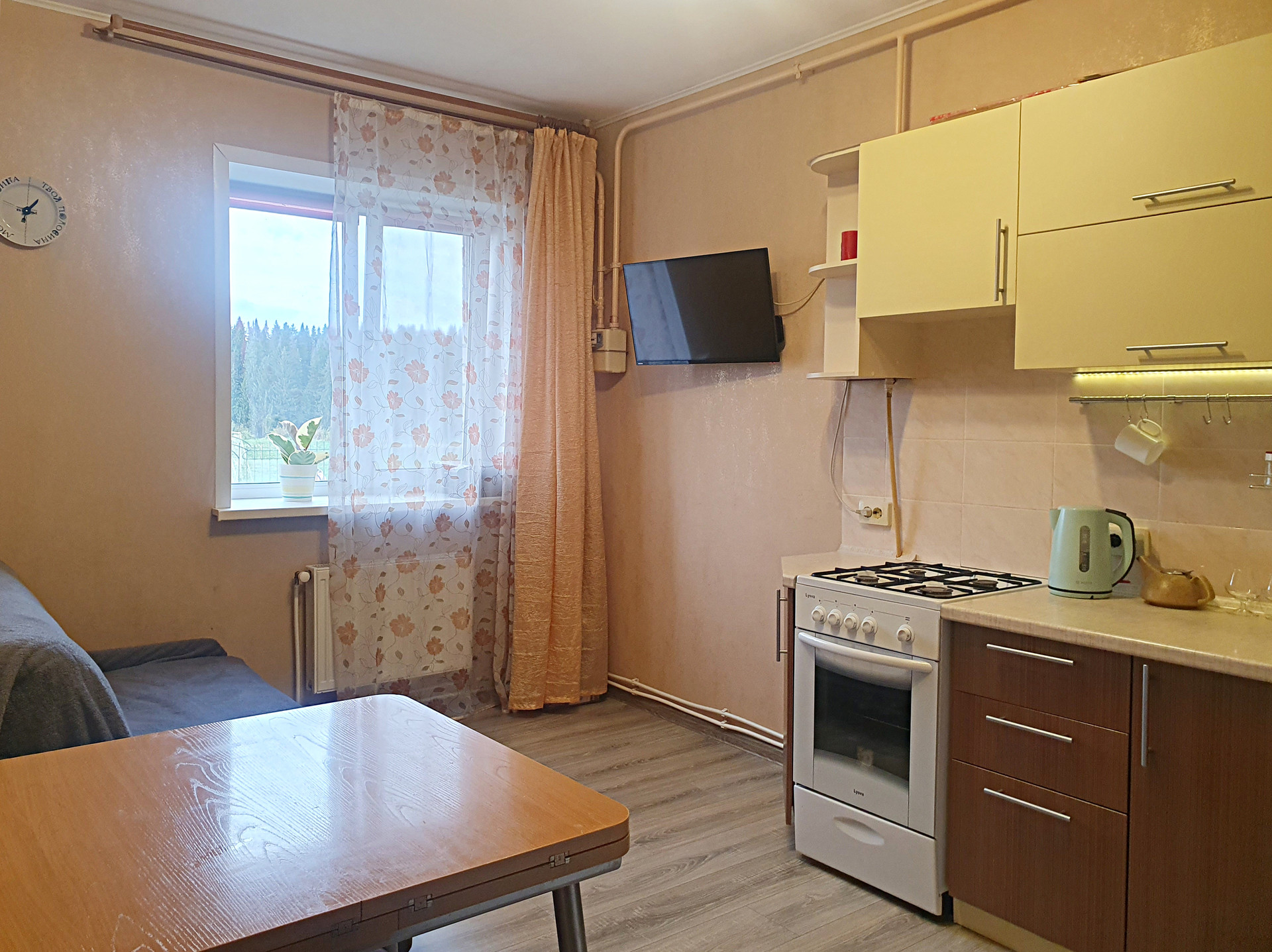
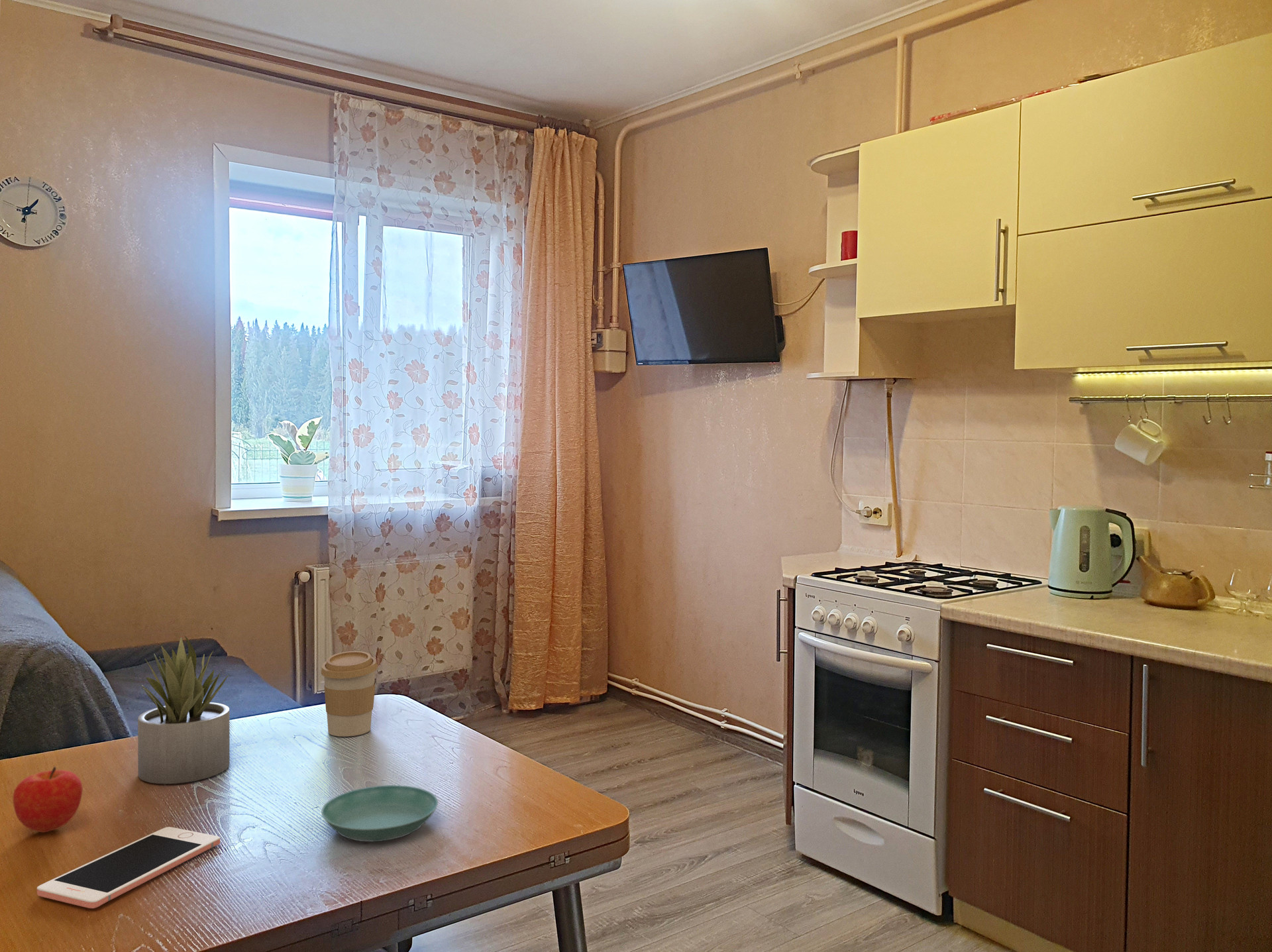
+ fruit [13,766,83,833]
+ succulent plant [137,635,231,784]
+ saucer [321,784,439,842]
+ coffee cup [321,651,378,737]
+ cell phone [36,826,221,909]
